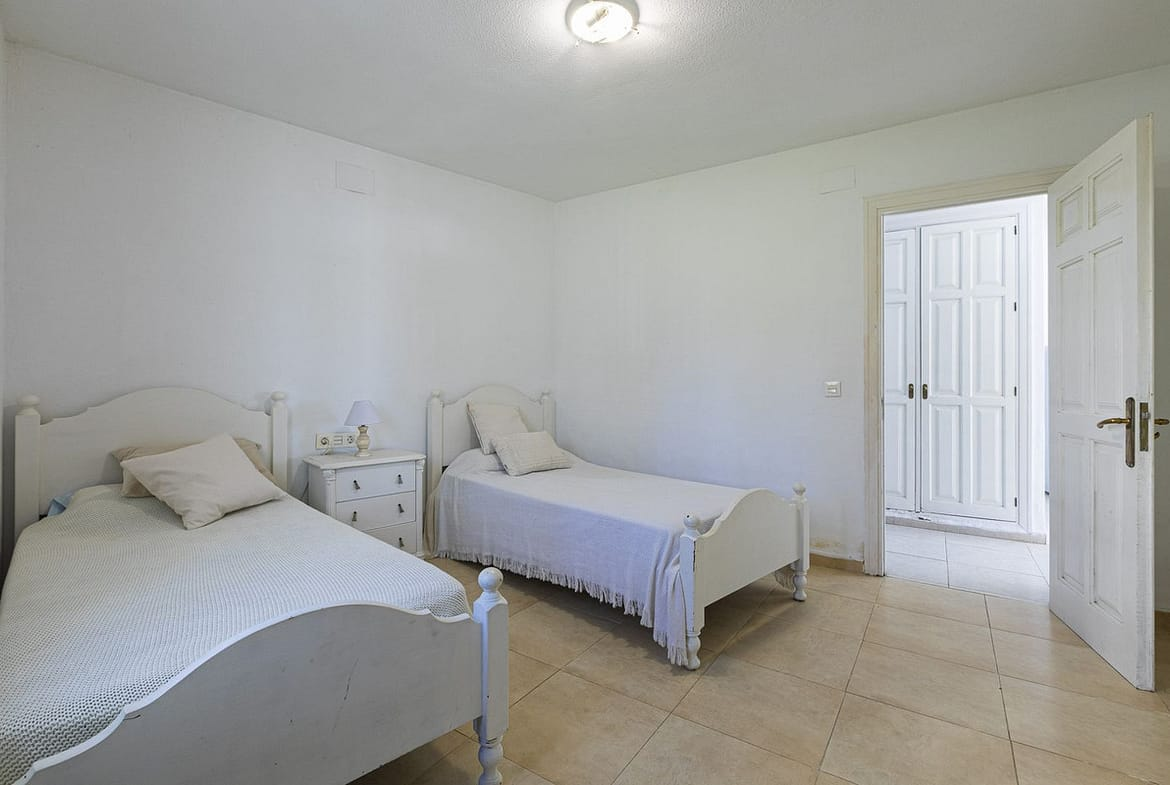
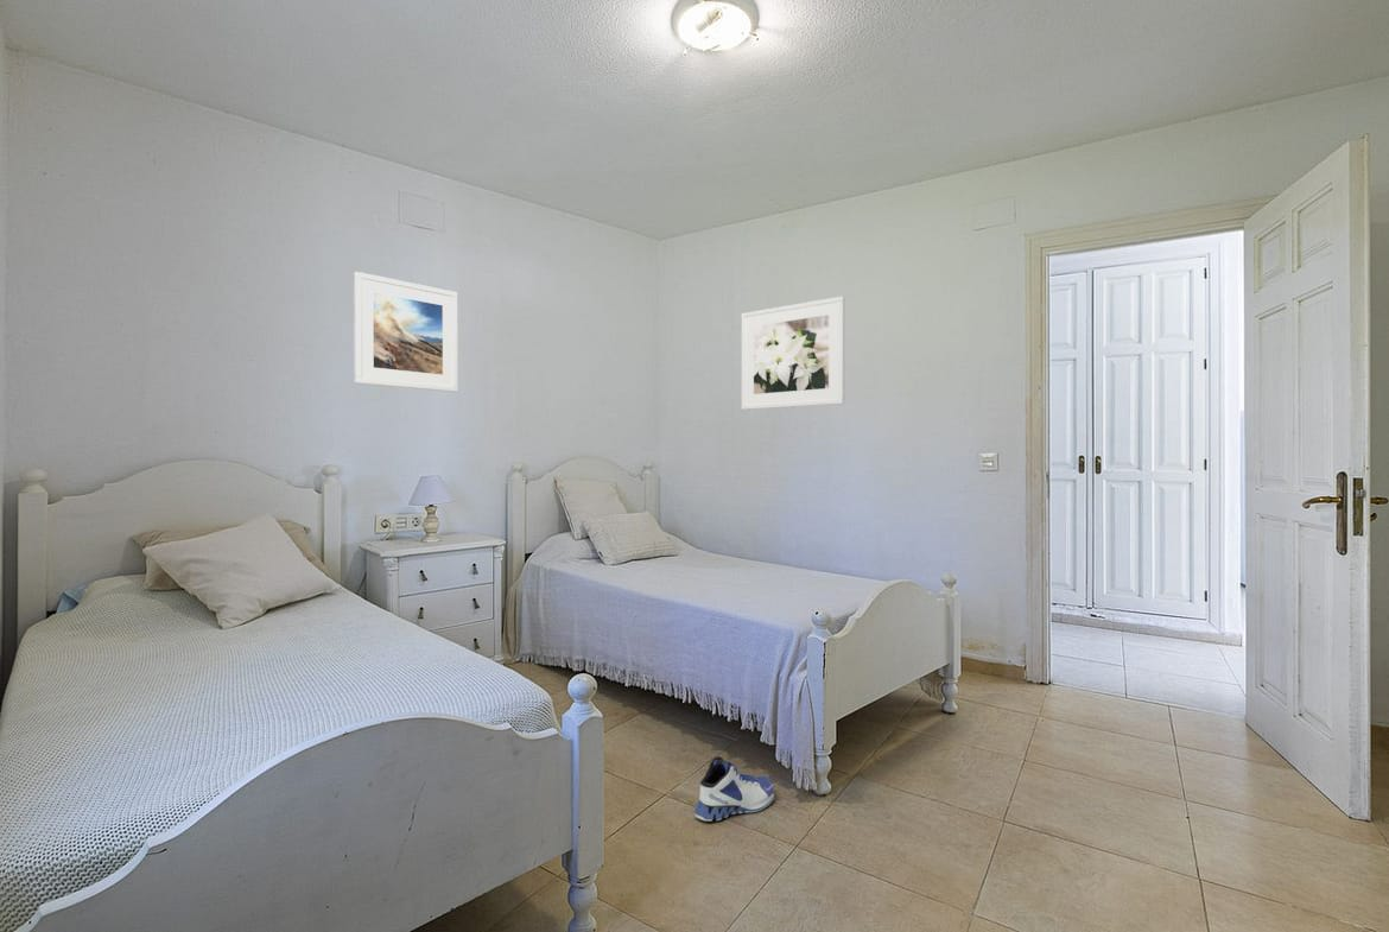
+ sneaker [693,755,775,822]
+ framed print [353,271,458,393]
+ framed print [740,296,845,411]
